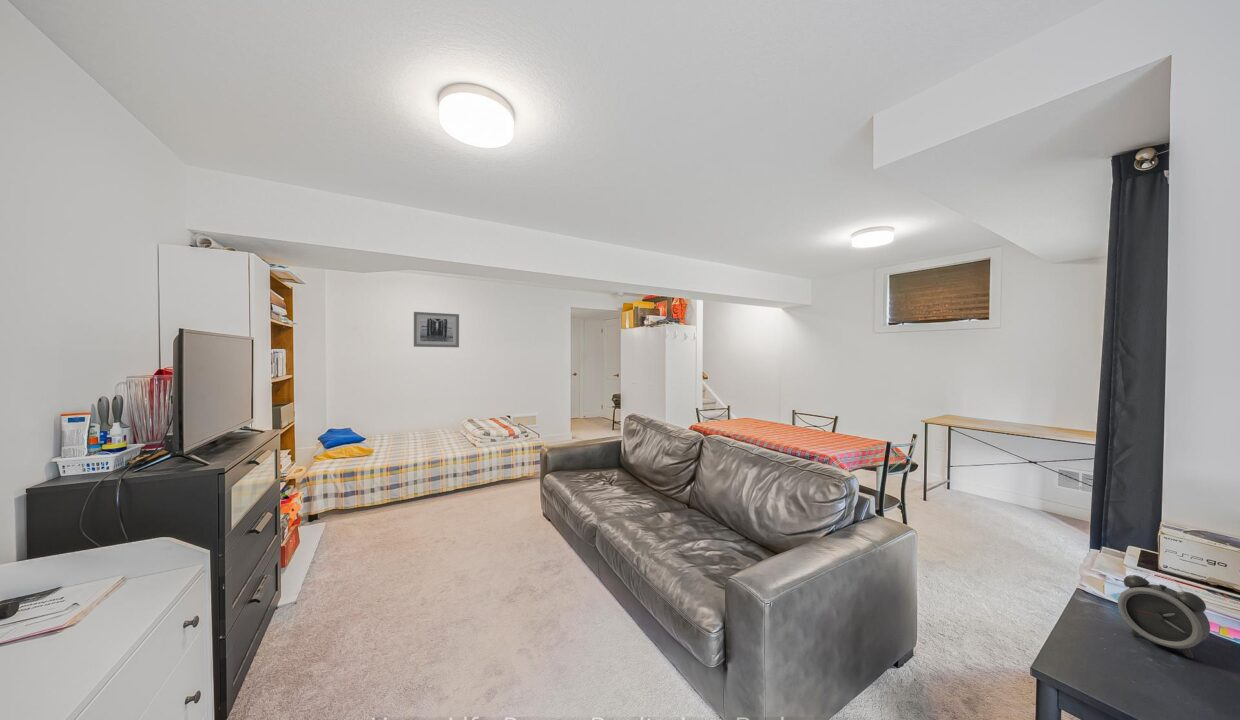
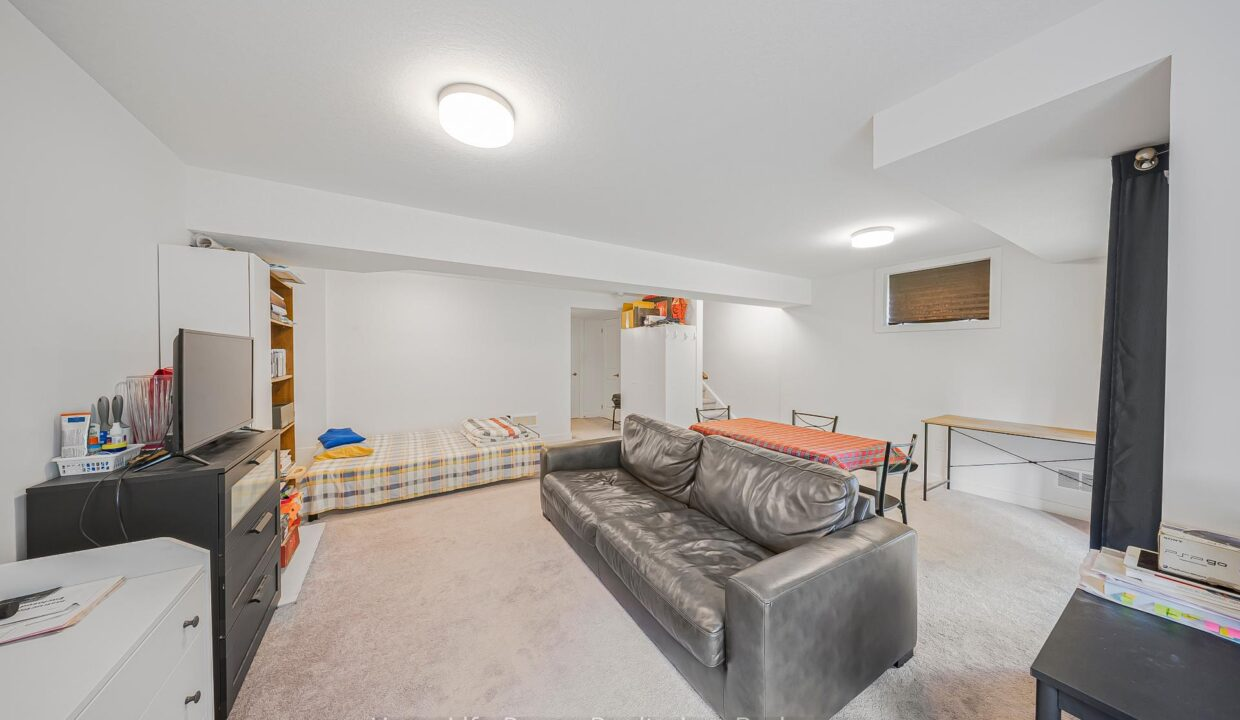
- alarm clock [1117,573,1211,659]
- wall art [413,311,460,348]
